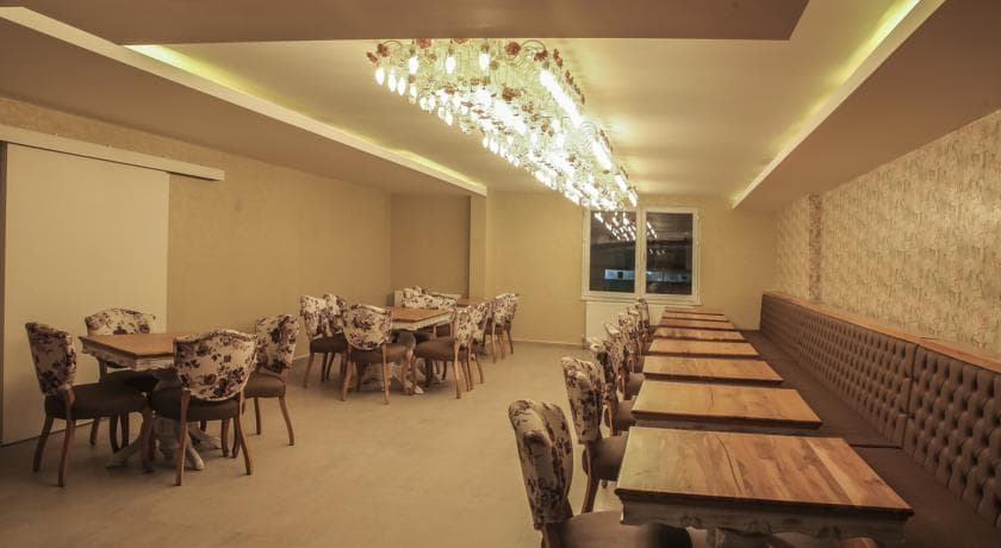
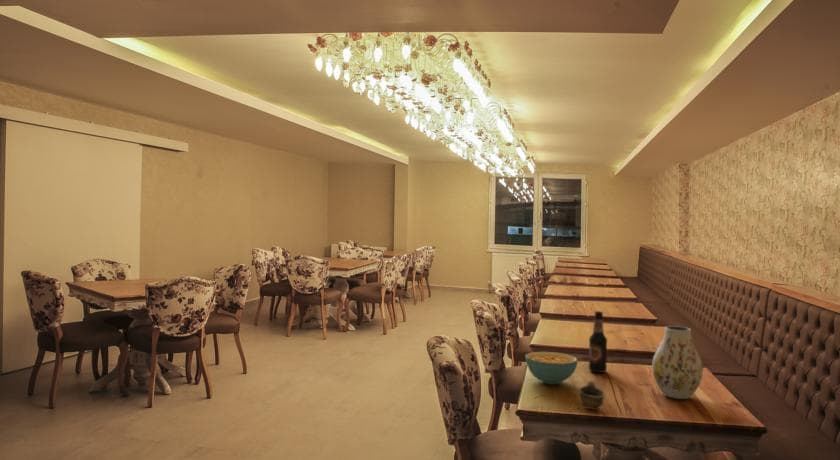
+ vase [651,325,704,400]
+ bottle [588,310,608,374]
+ cereal bowl [524,351,579,385]
+ cup [578,379,606,411]
